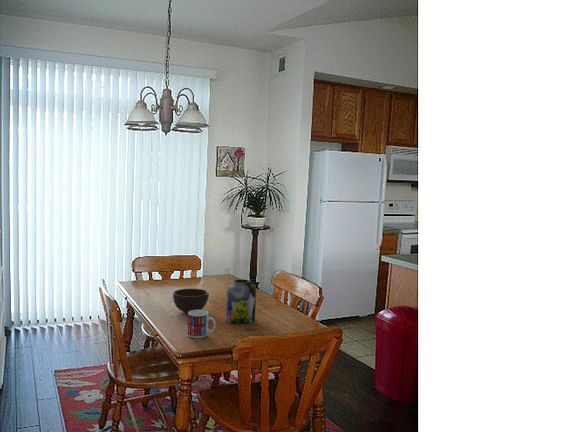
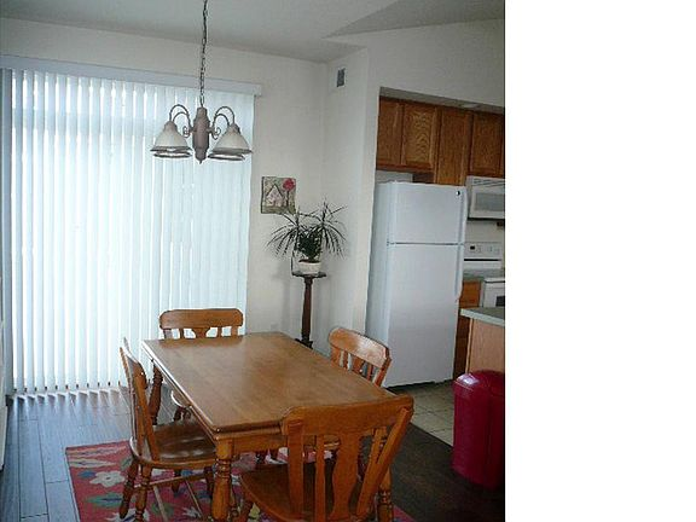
- jar [225,278,257,325]
- bowl [172,288,210,314]
- mug [187,309,217,339]
